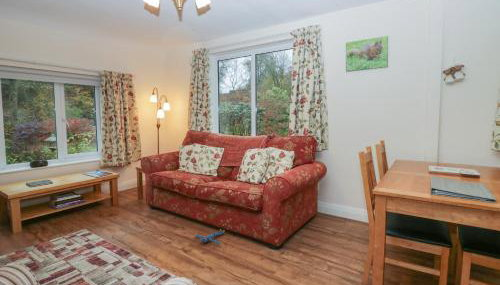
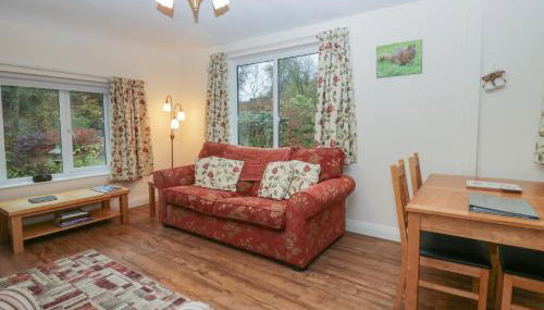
- plush toy [194,228,226,246]
